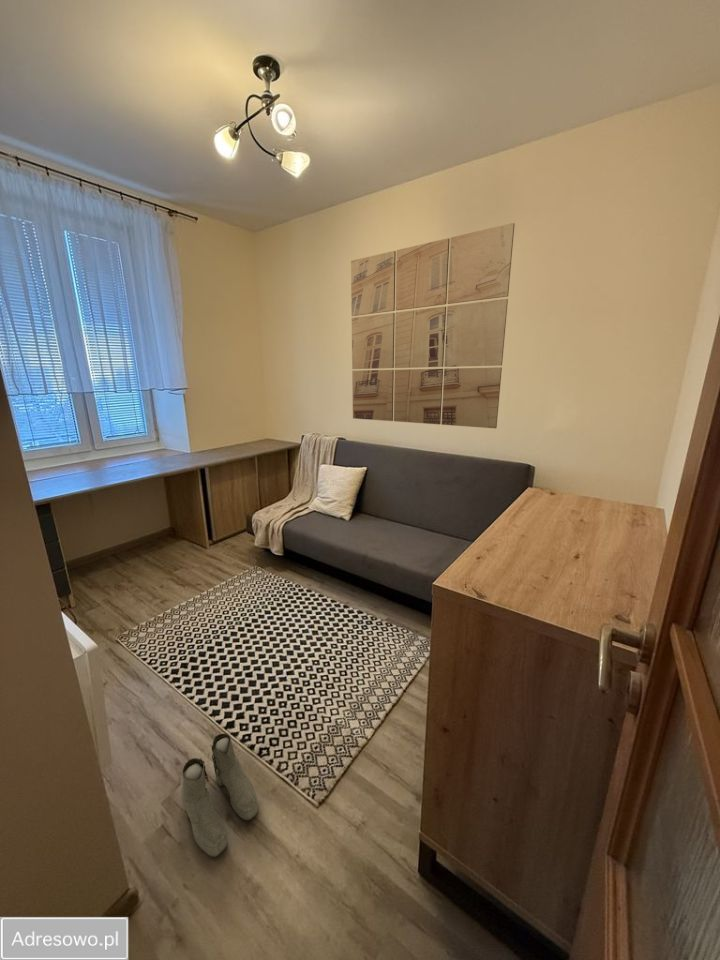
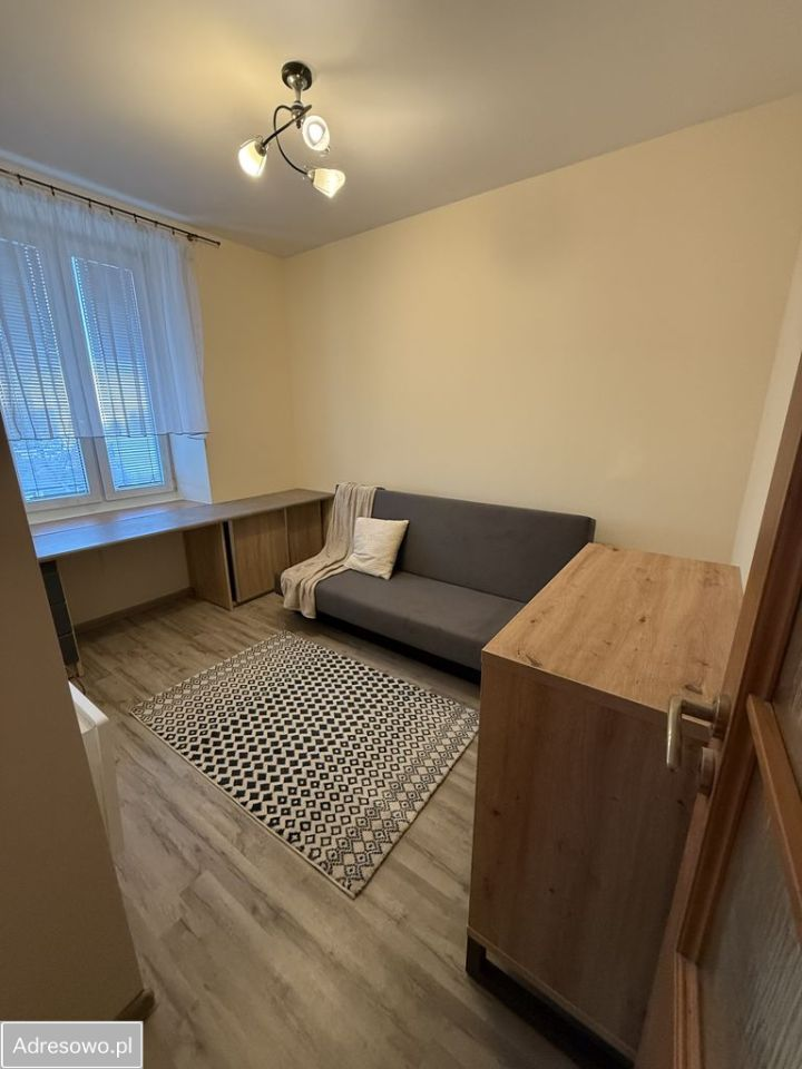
- wall art [350,222,516,429]
- boots [180,732,259,858]
